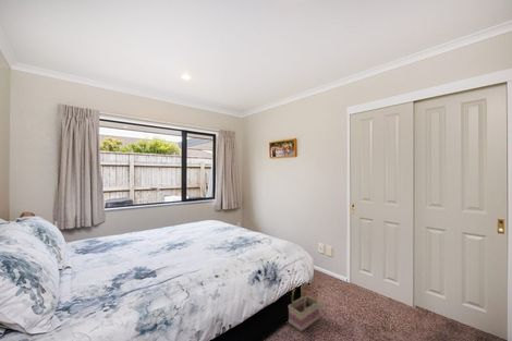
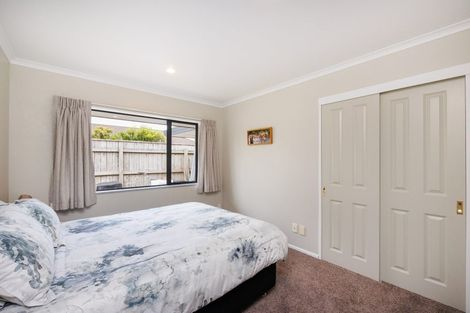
- basket [288,284,320,333]
